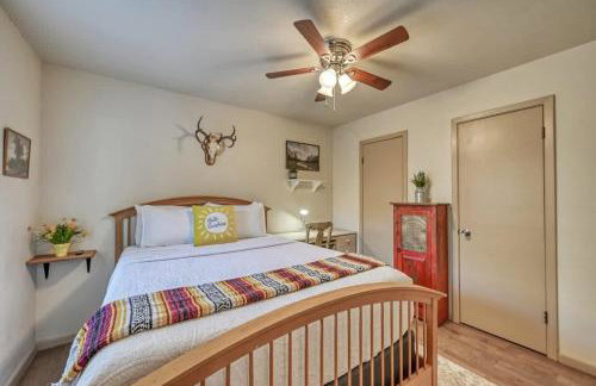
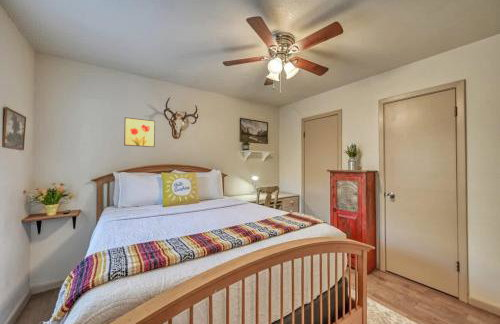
+ wall art [123,116,156,148]
